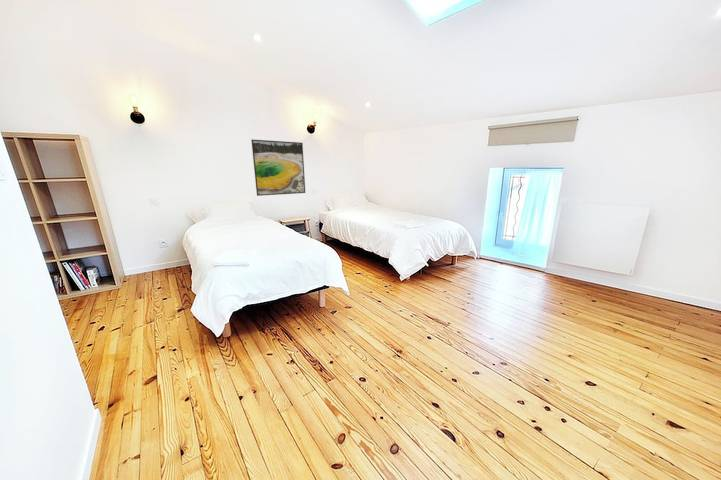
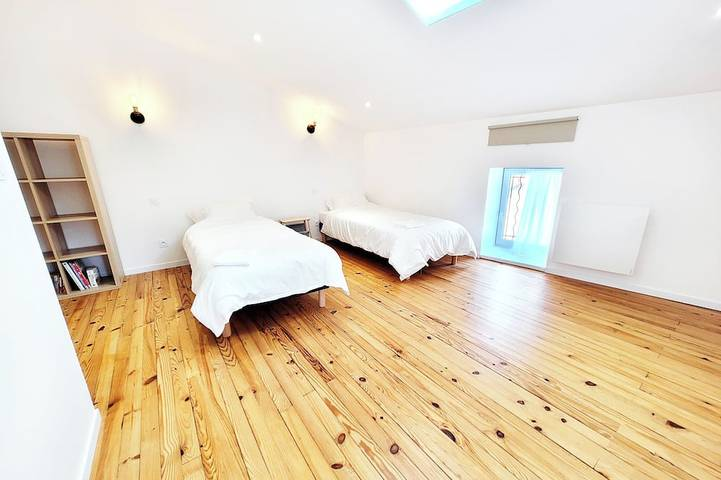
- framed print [250,139,306,197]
